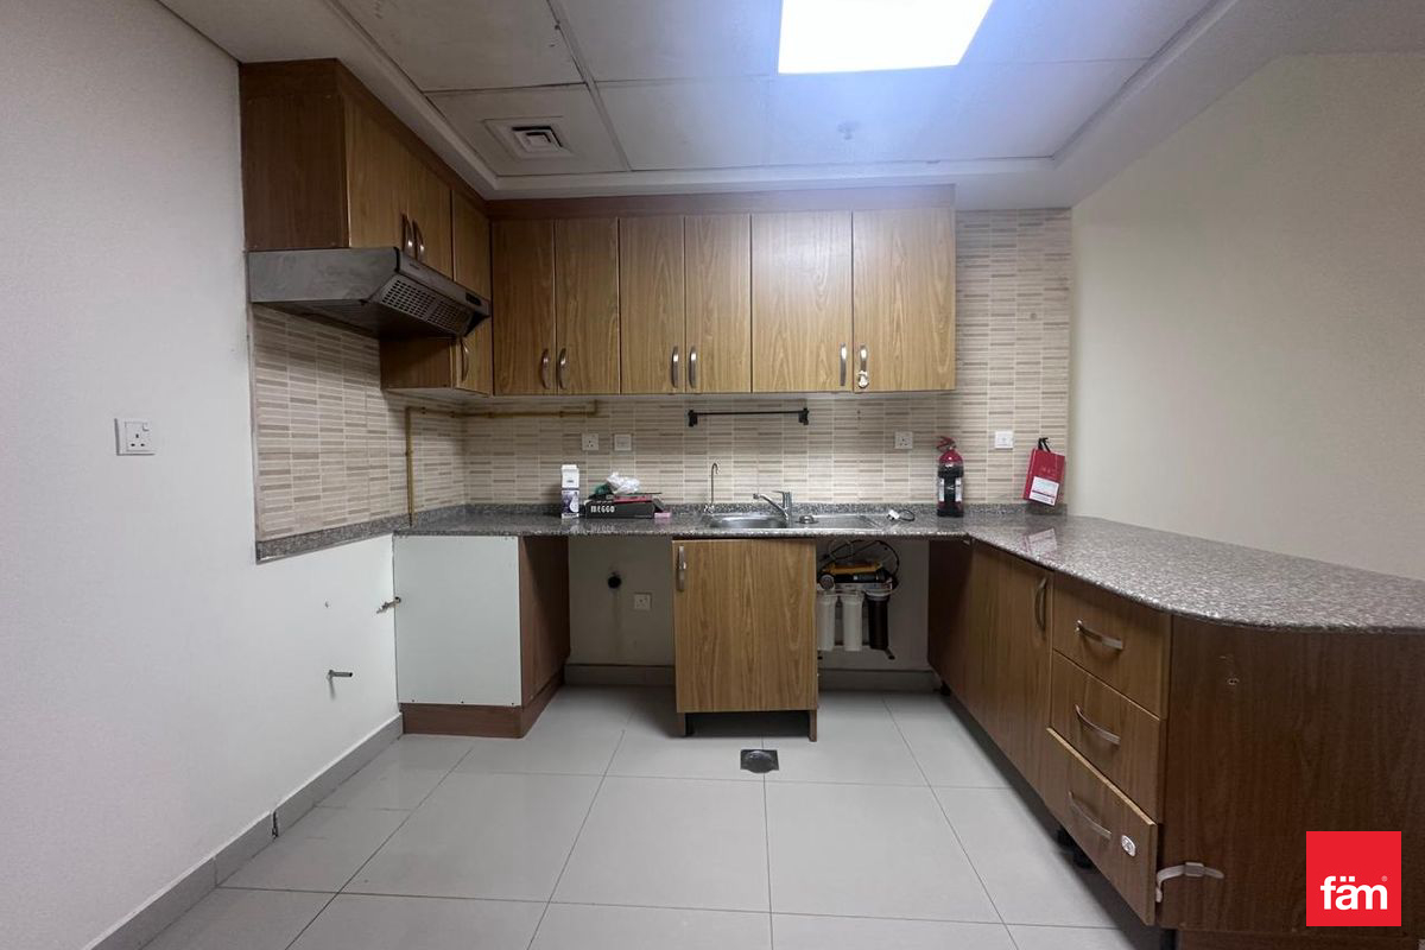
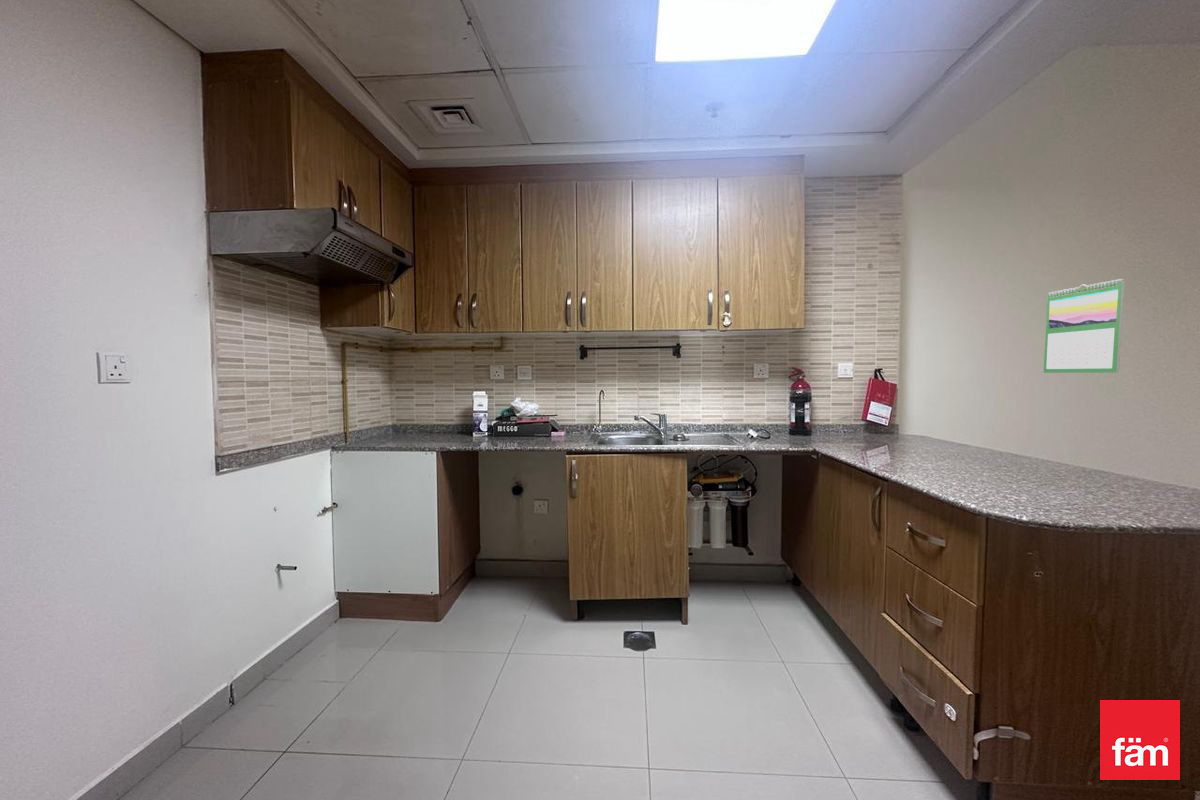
+ calendar [1043,278,1126,374]
